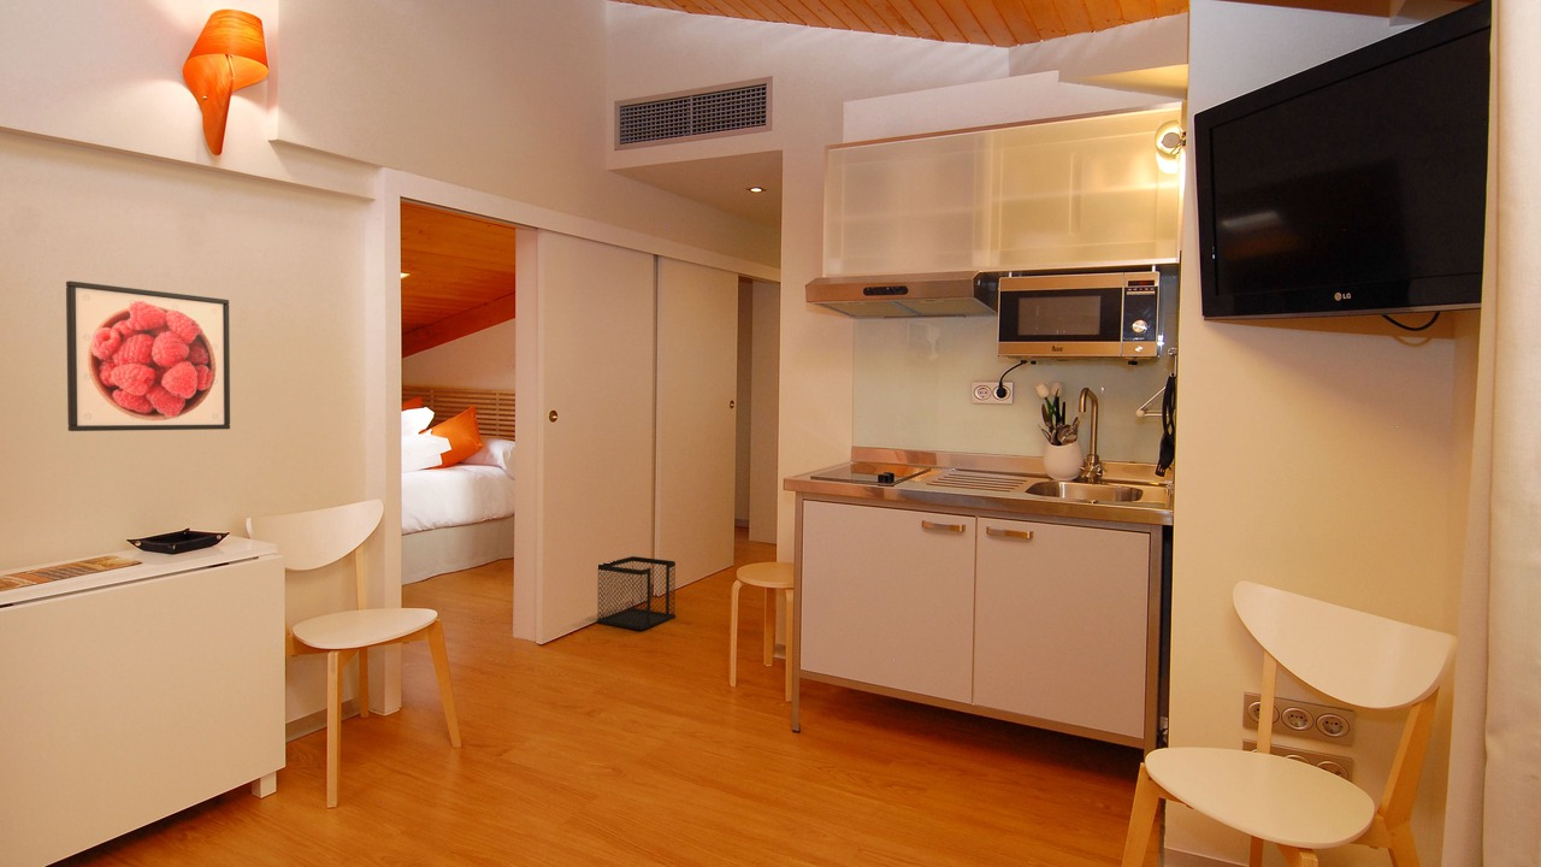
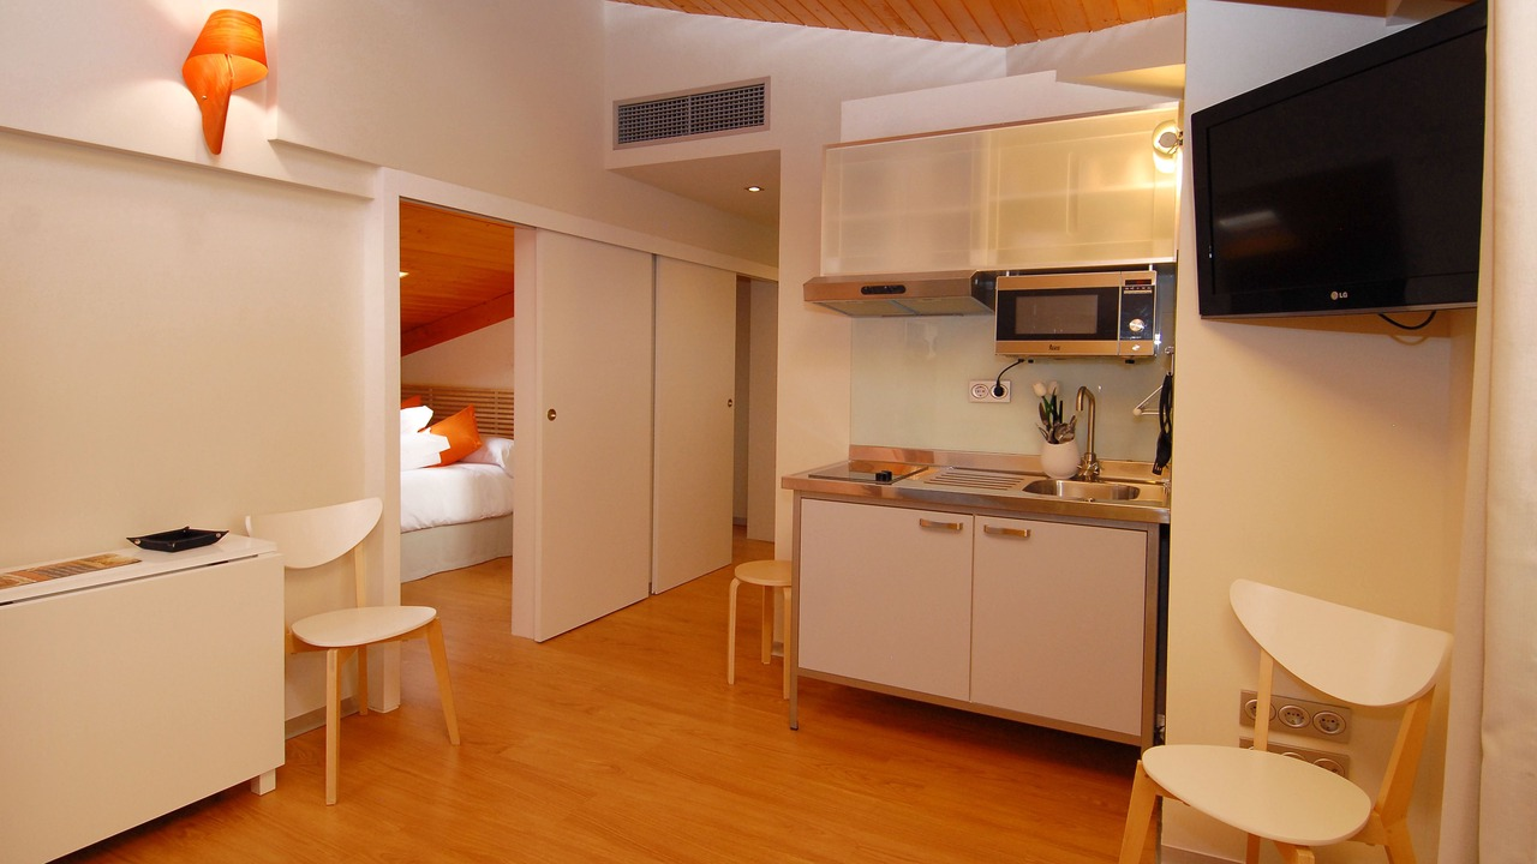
- wastebasket [596,555,677,631]
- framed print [65,279,231,432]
